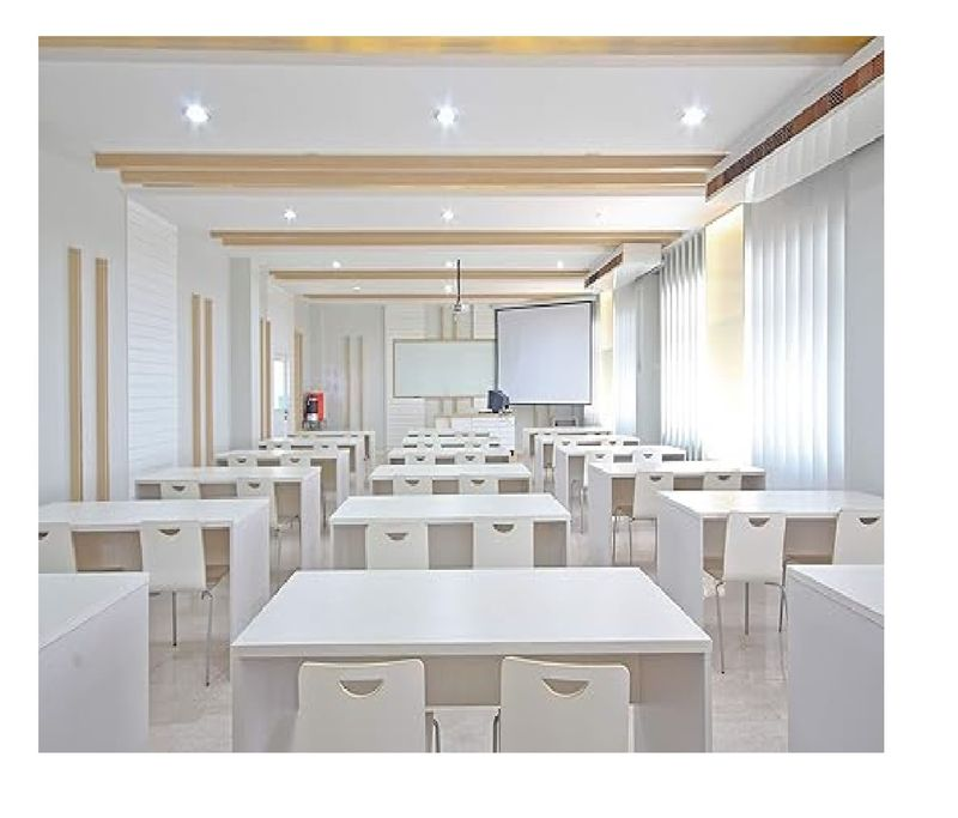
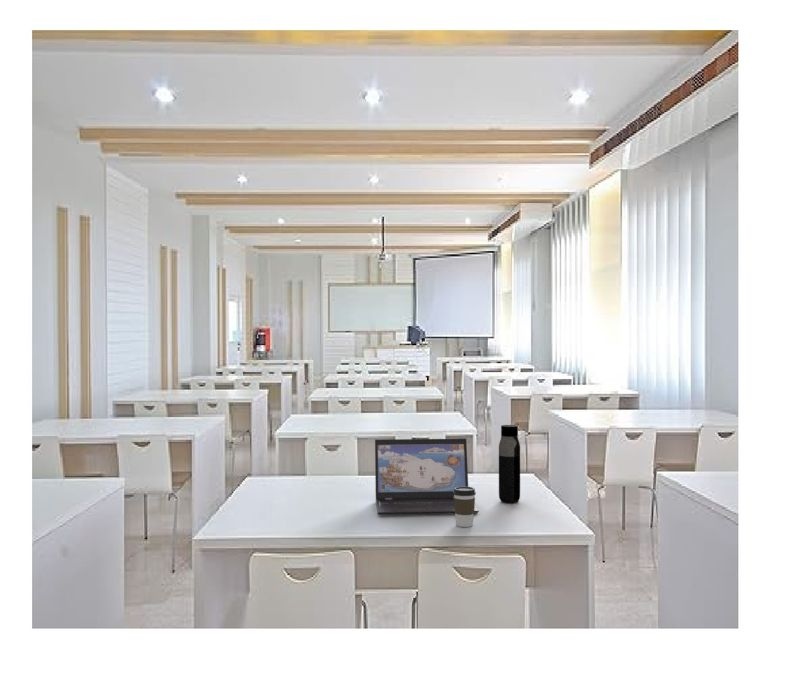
+ laptop [374,438,479,515]
+ coffee cup [453,486,477,528]
+ water bottle [498,424,521,504]
